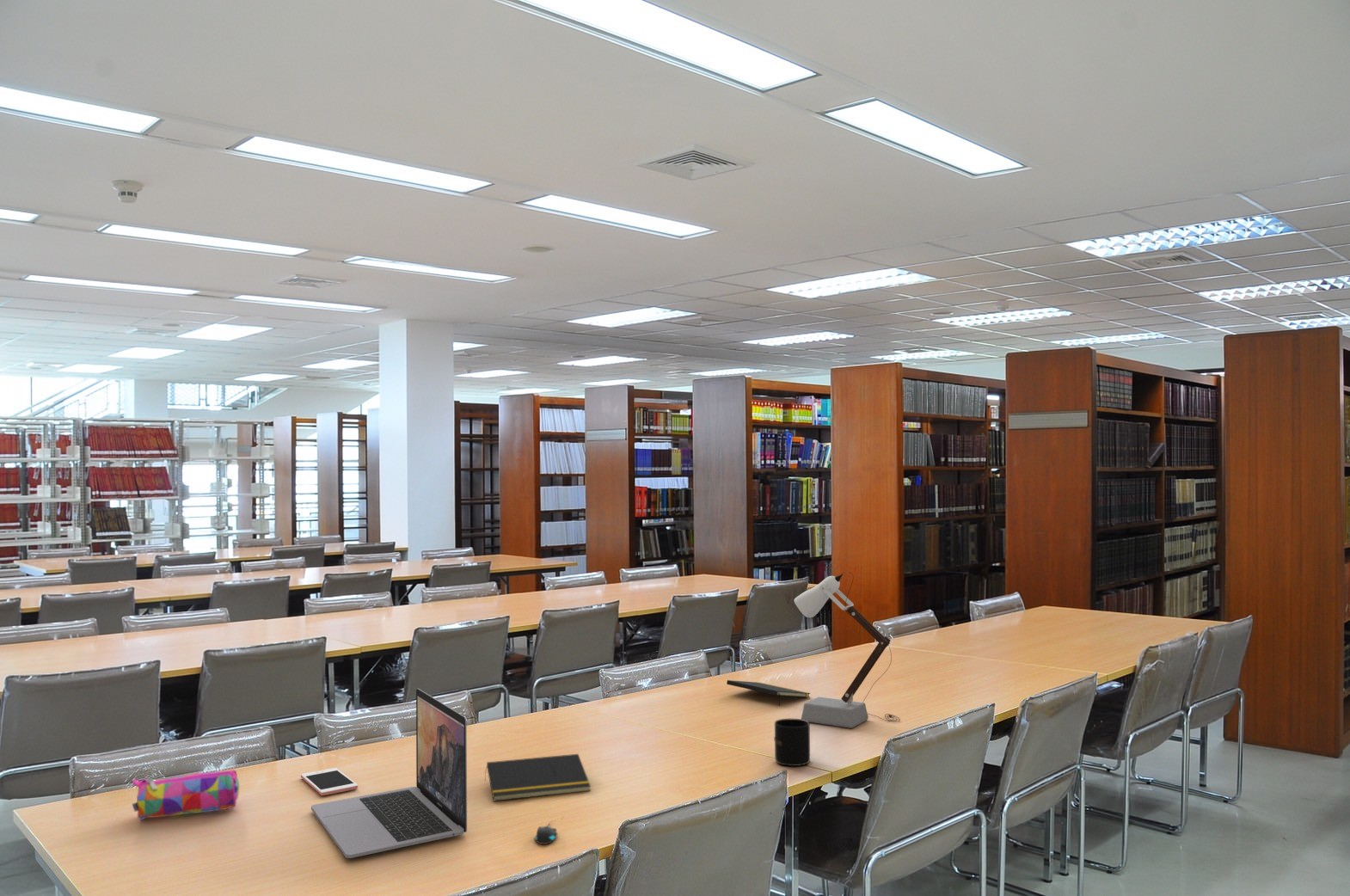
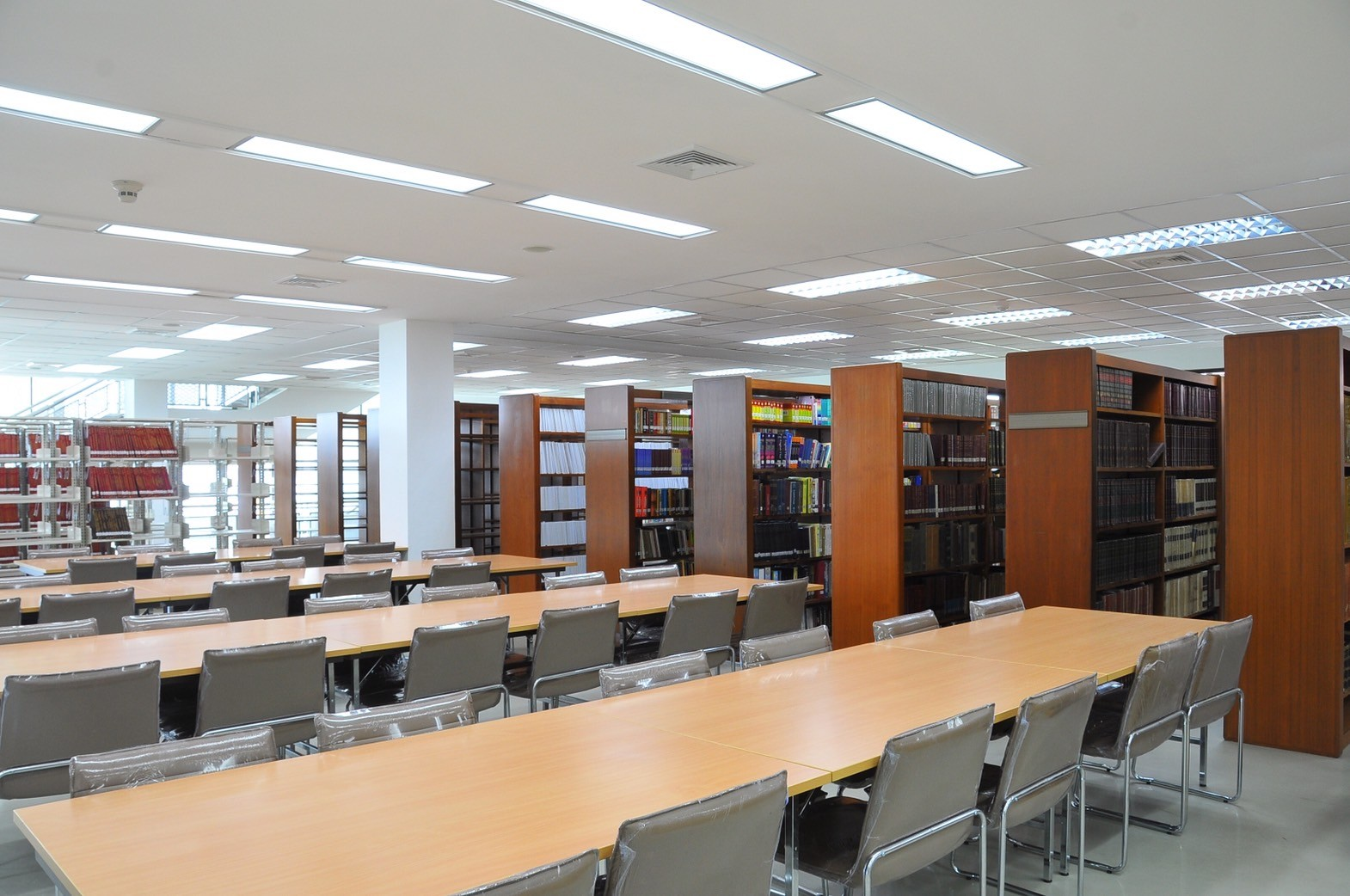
- pencil case [132,769,240,820]
- desk lamp [794,572,901,729]
- laptop [310,688,468,859]
- mouse [533,815,565,845]
- notepad [726,679,811,706]
- mug [773,718,811,767]
- cell phone [300,767,359,796]
- notepad [483,753,592,802]
